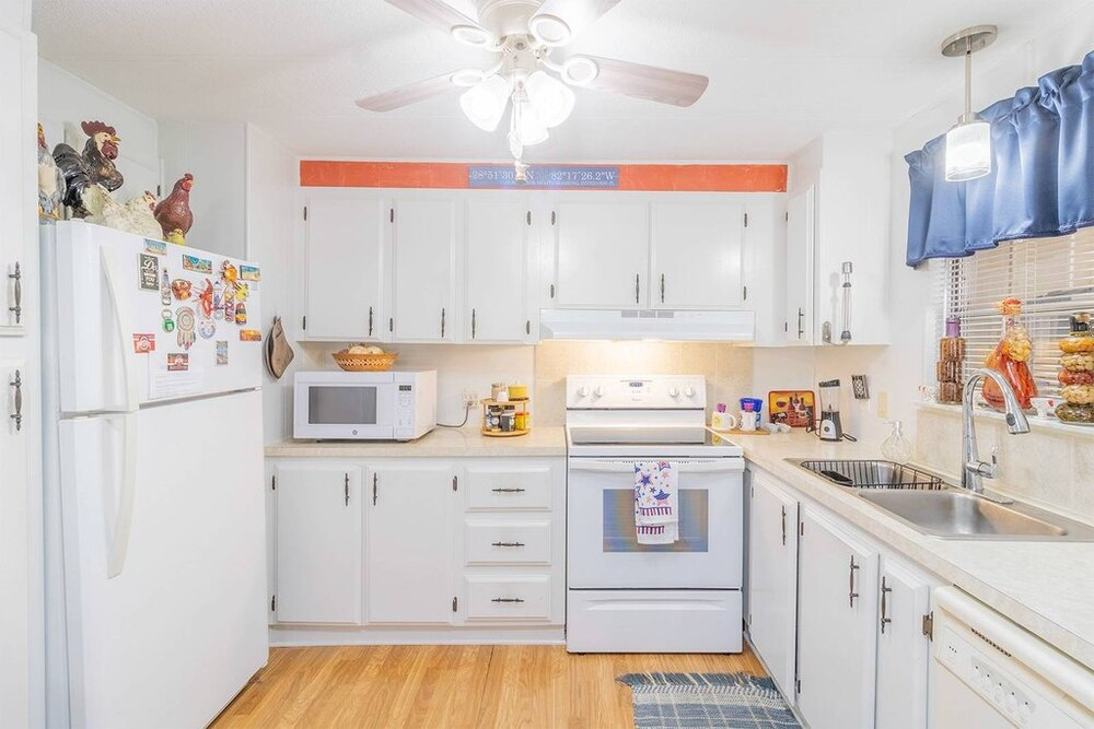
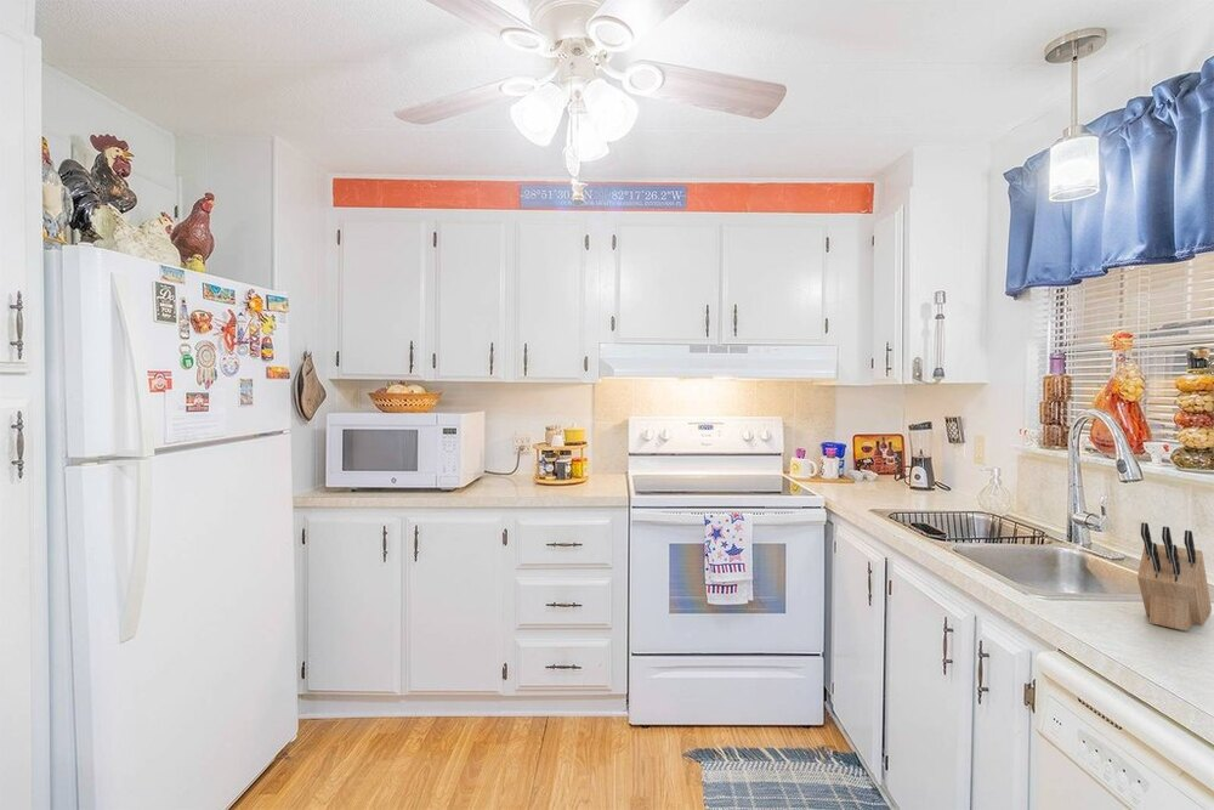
+ knife block [1136,521,1213,633]
